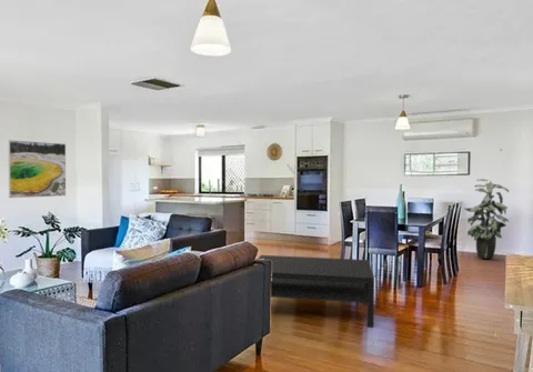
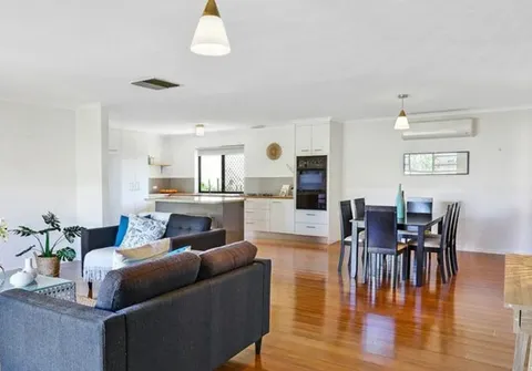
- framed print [8,139,67,199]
- indoor plant [463,178,510,260]
- coffee table [257,254,375,329]
